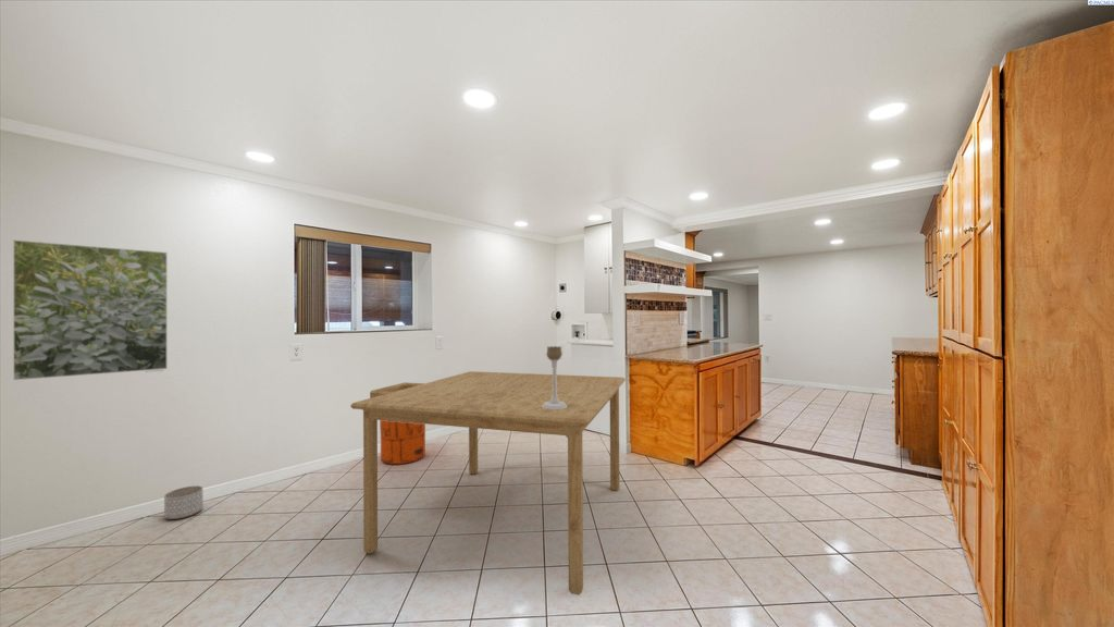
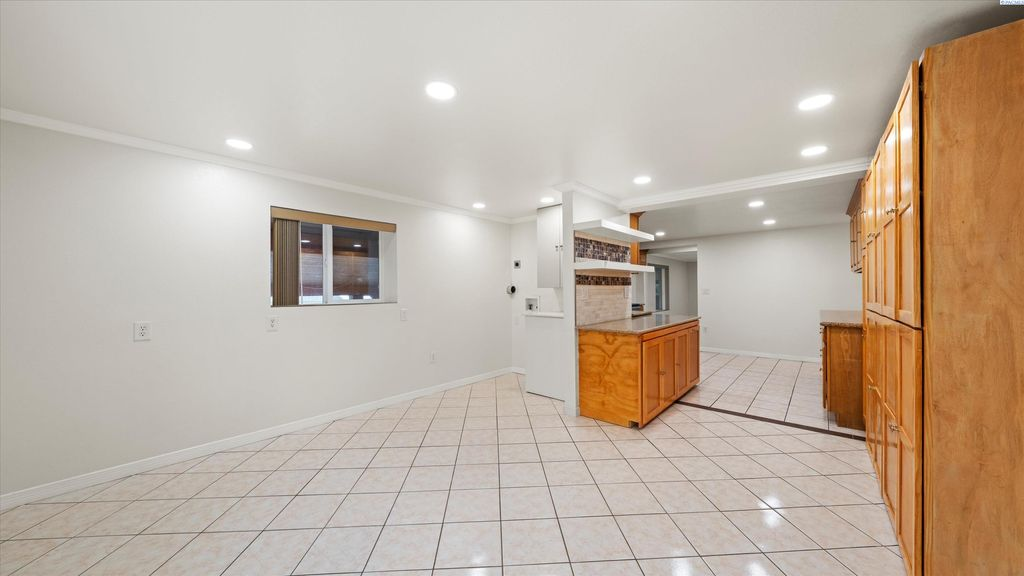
- trash can [379,420,426,465]
- planter [163,484,203,520]
- candle holder [542,345,567,409]
- dining table [349,370,627,595]
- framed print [12,238,169,382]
